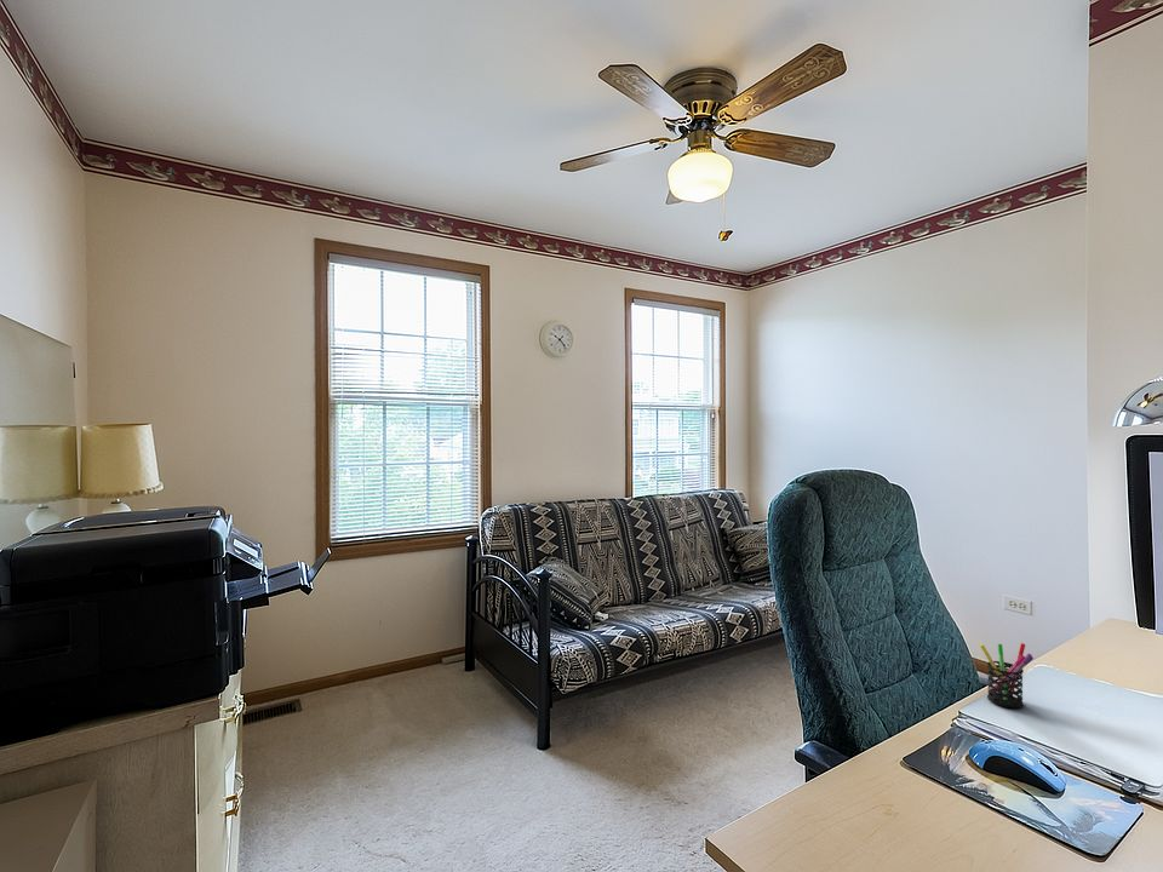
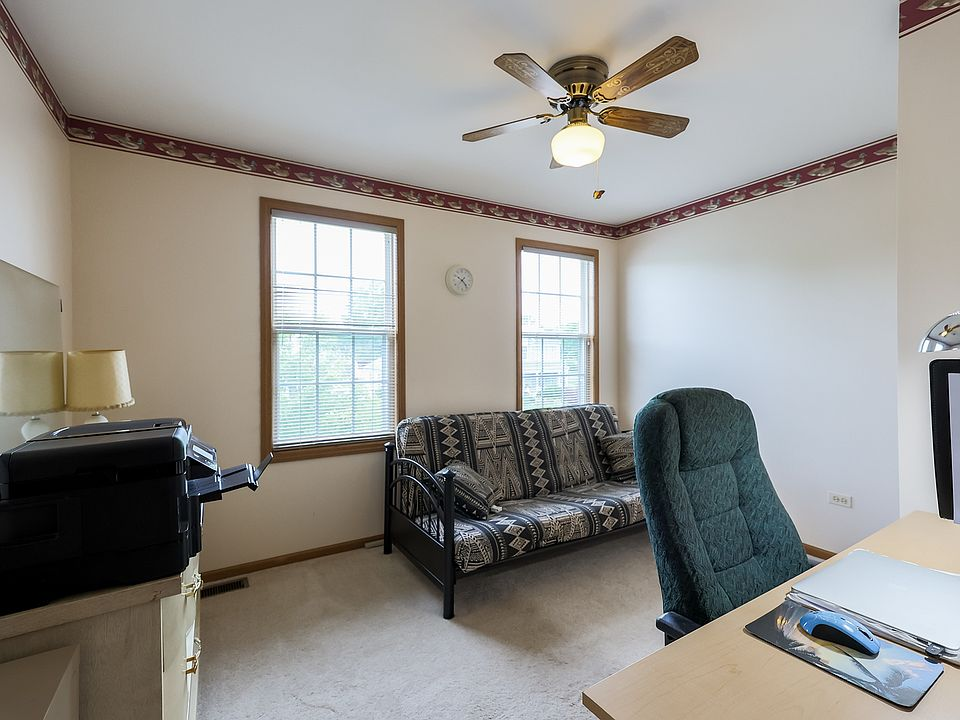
- pen holder [979,642,1035,708]
